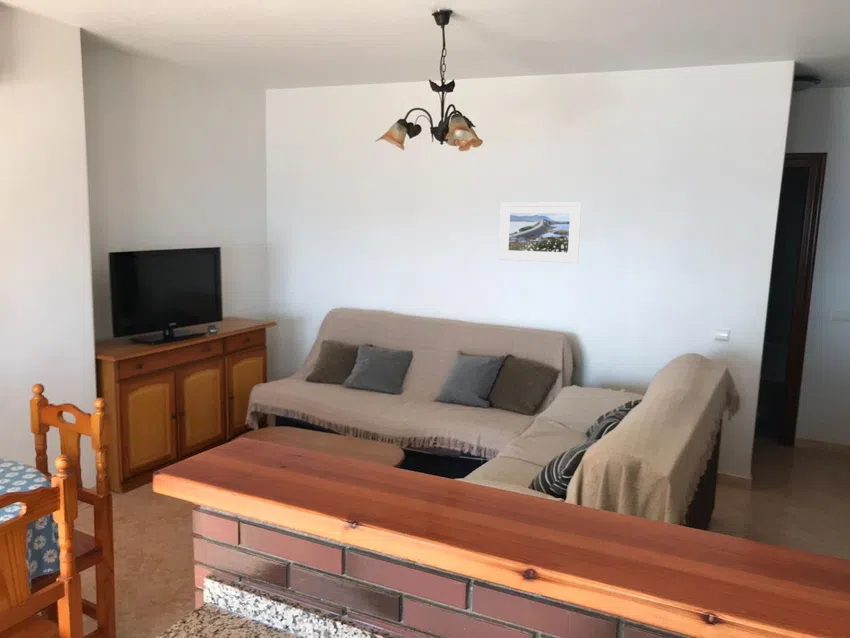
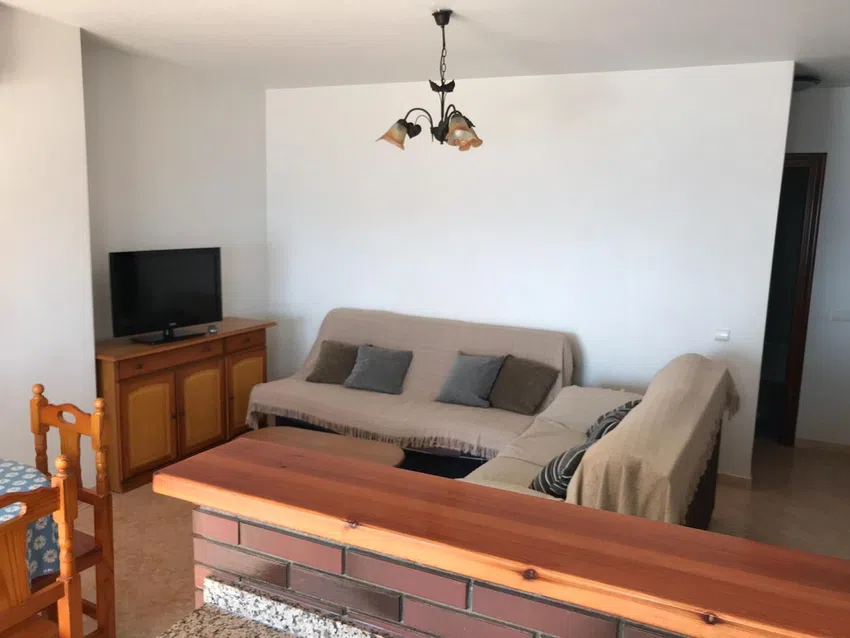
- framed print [498,201,582,264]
